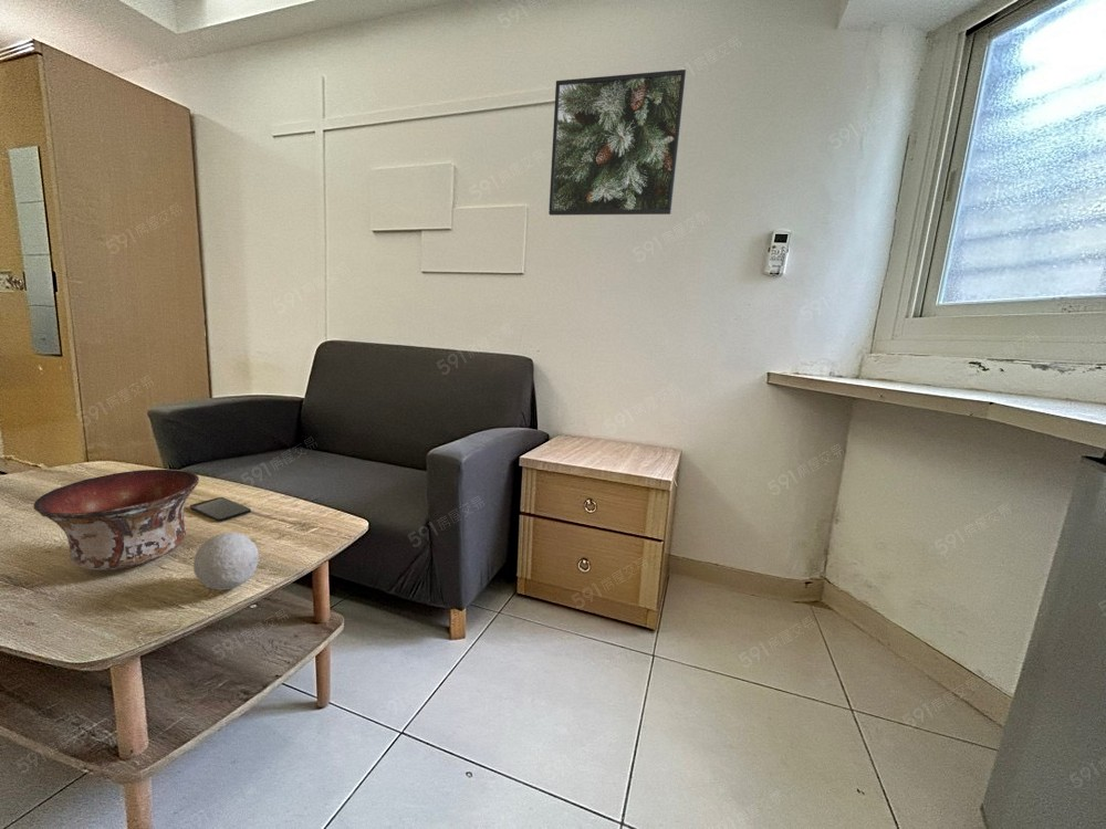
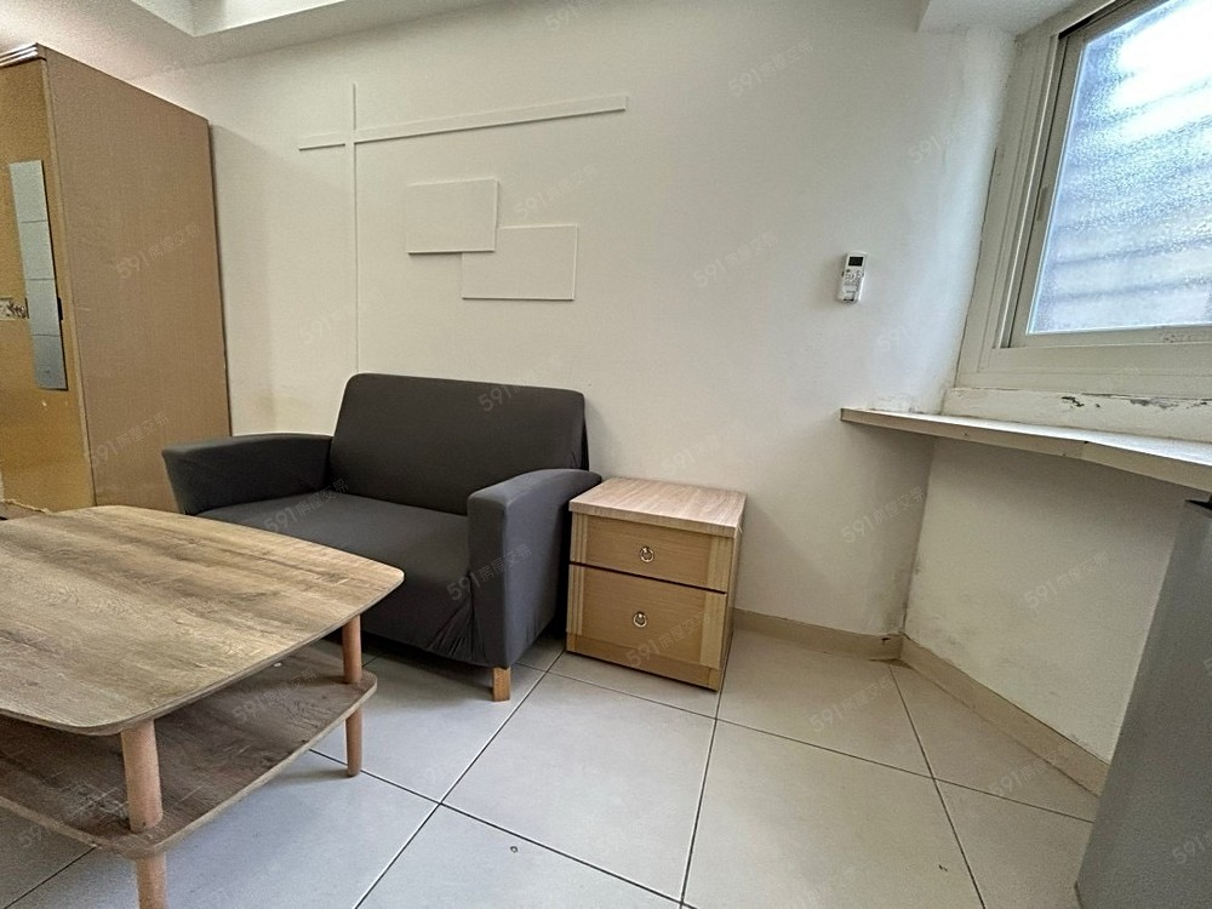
- bowl [32,469,200,571]
- decorative ball [192,532,260,591]
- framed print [547,69,687,217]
- smartphone [189,496,252,523]
